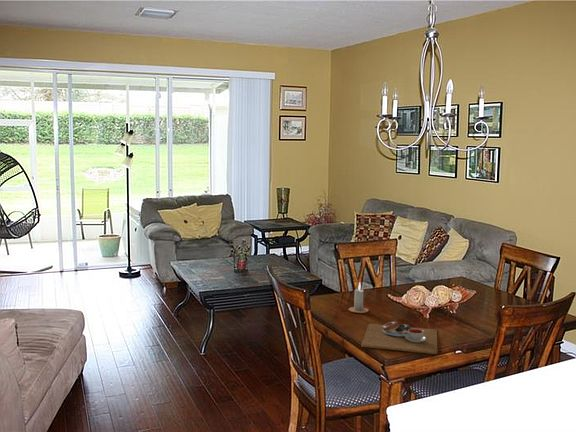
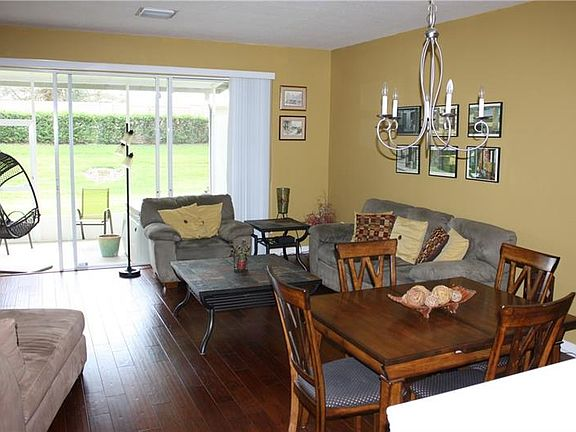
- candle [347,281,370,314]
- placemat [360,320,438,355]
